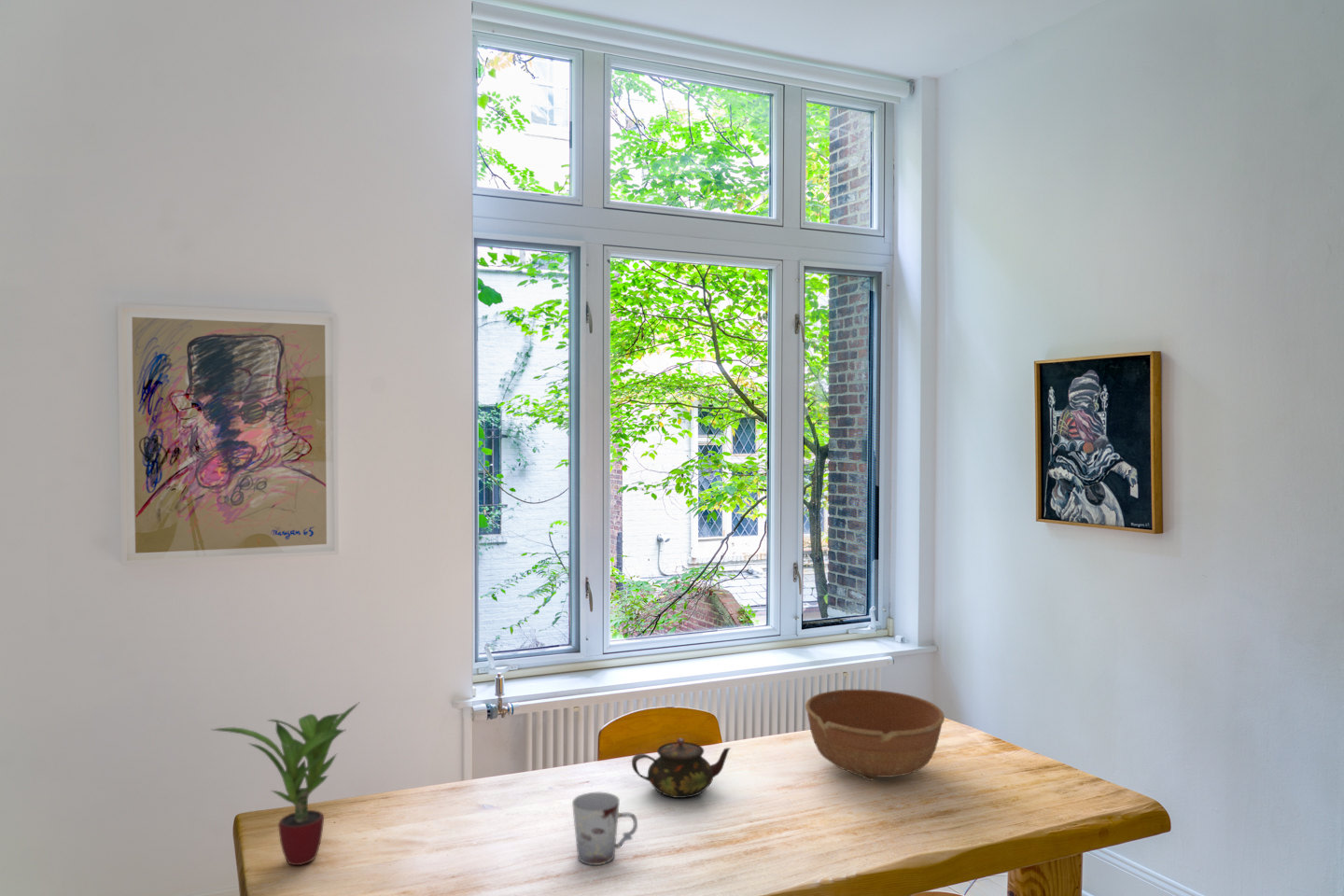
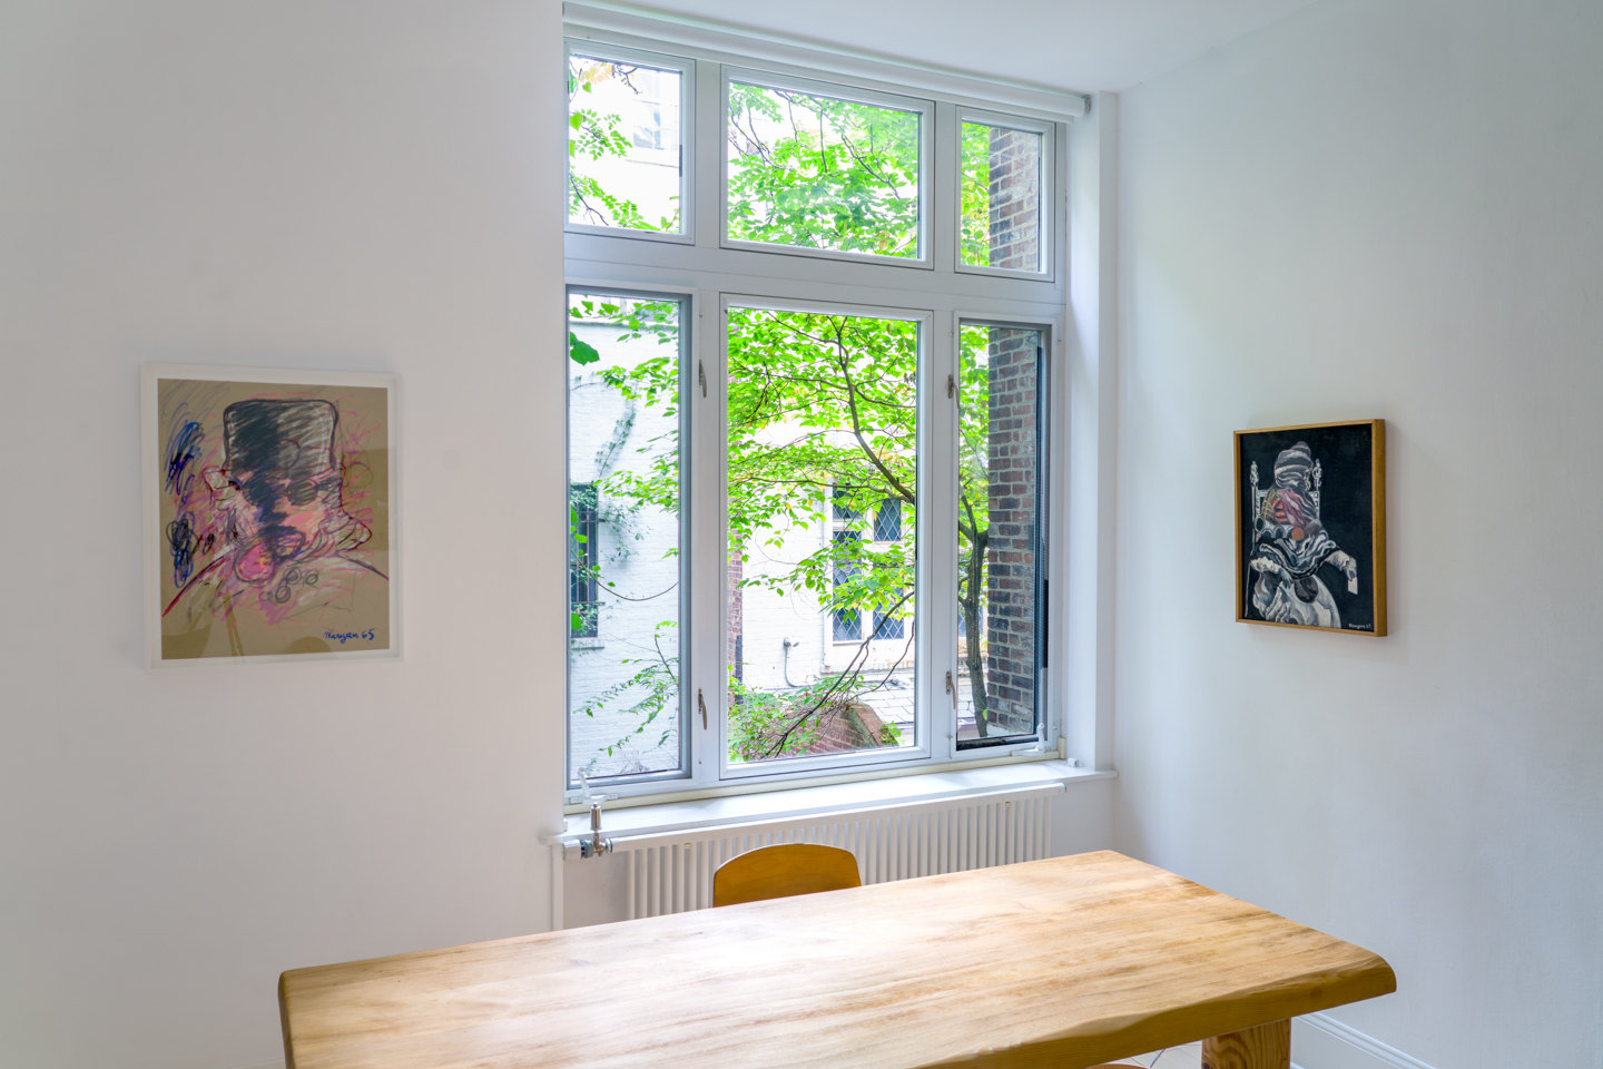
- bowl [805,689,945,782]
- potted plant [211,702,359,866]
- cup [571,791,638,866]
- teapot [631,737,732,799]
